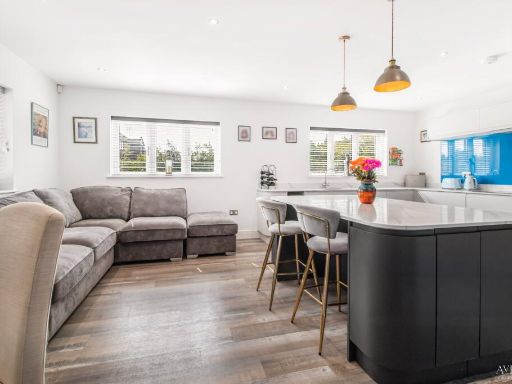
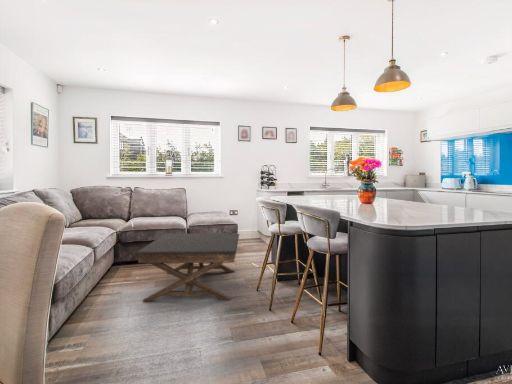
+ coffee table [134,232,240,302]
